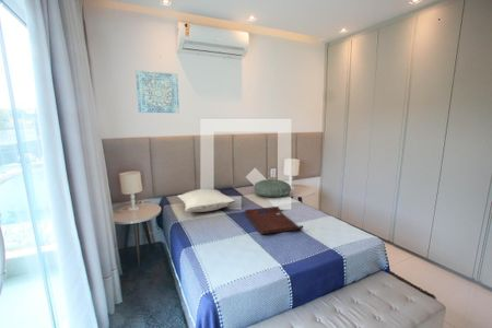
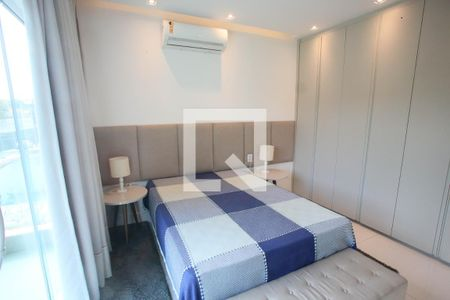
- serving tray [244,206,304,235]
- pillow [176,188,236,213]
- wall art [134,70,180,114]
- pillow [254,178,292,198]
